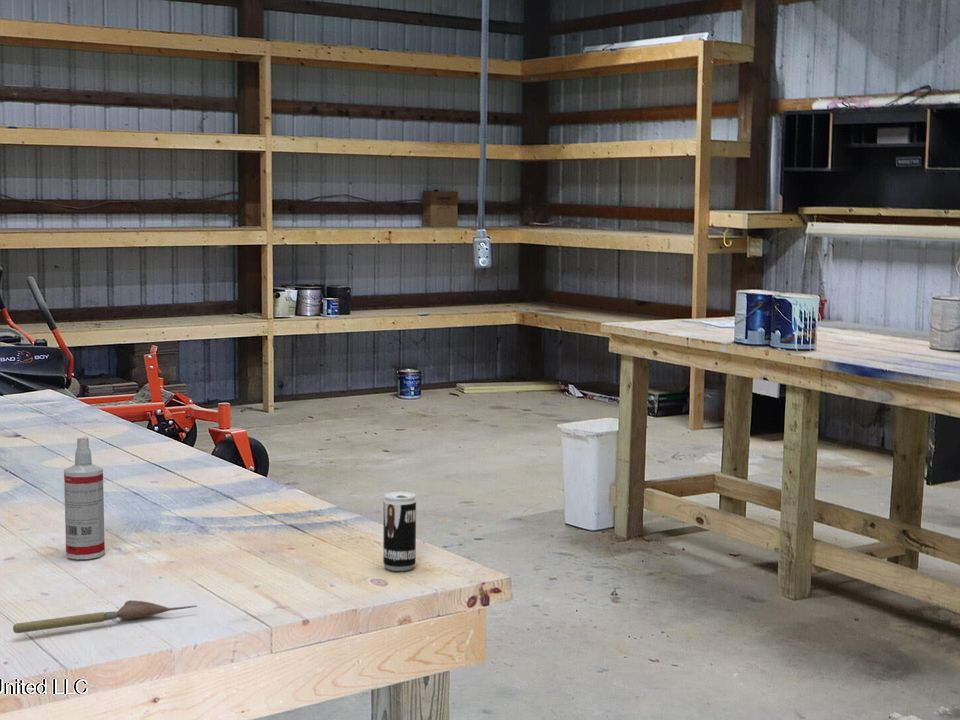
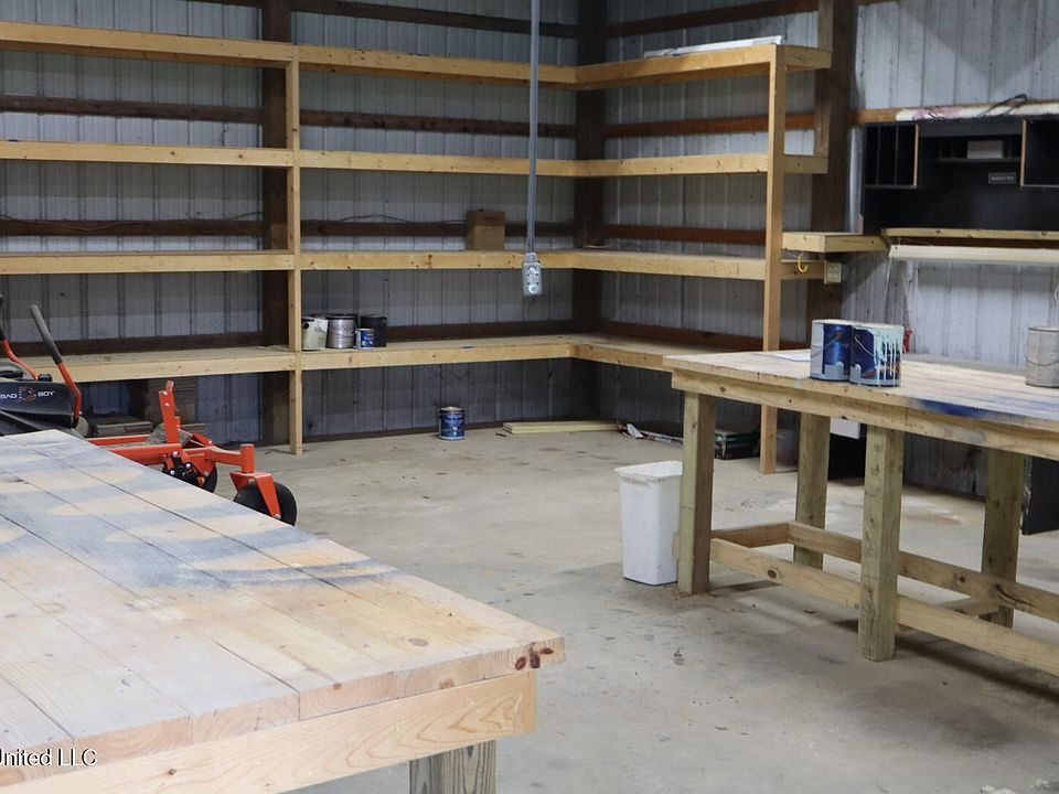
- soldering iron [12,599,198,634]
- spray bottle [63,435,106,560]
- beverage can [382,491,417,572]
